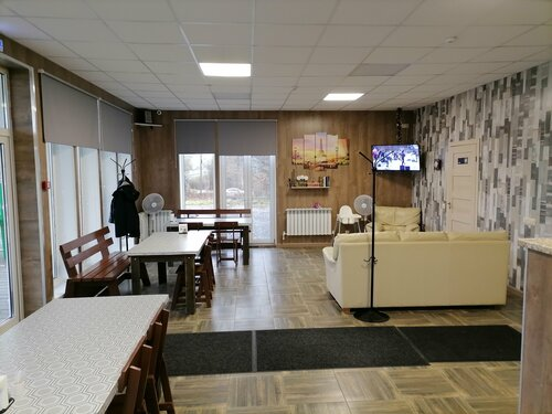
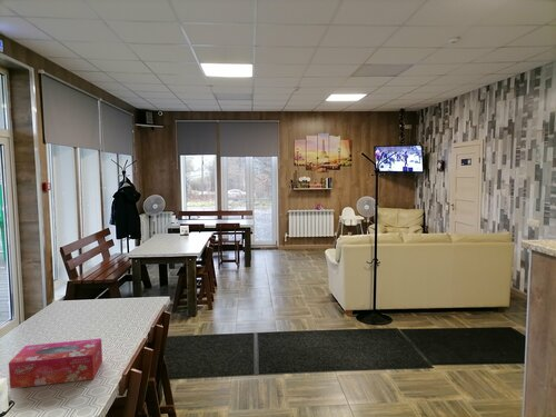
+ tissue box [8,338,103,389]
